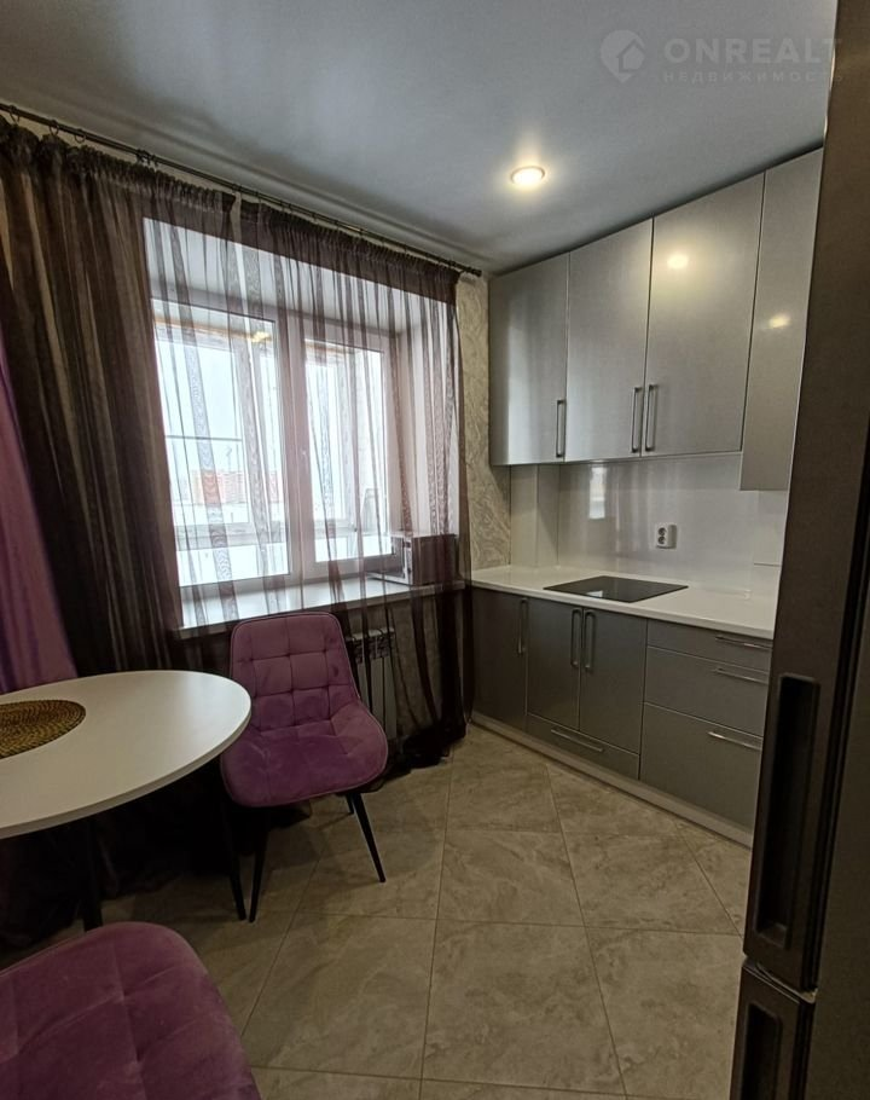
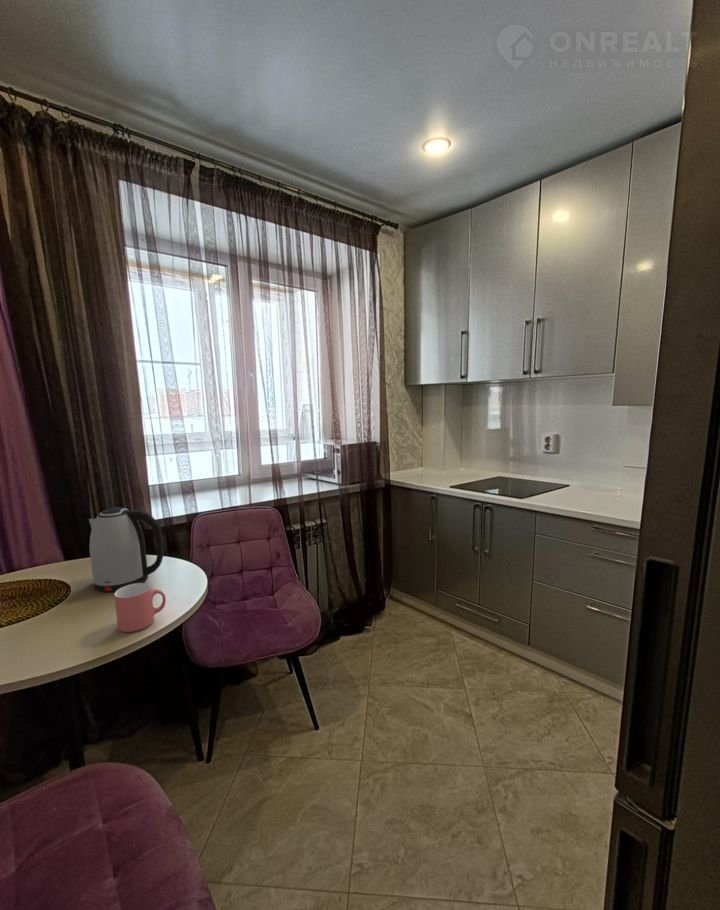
+ mug [113,582,167,633]
+ kettle [88,506,165,593]
